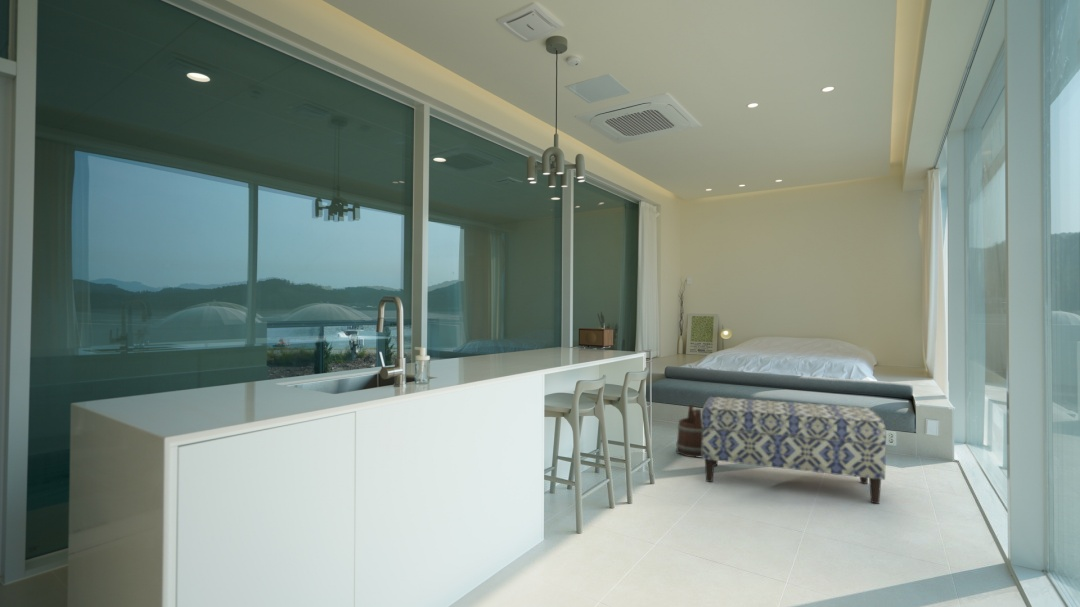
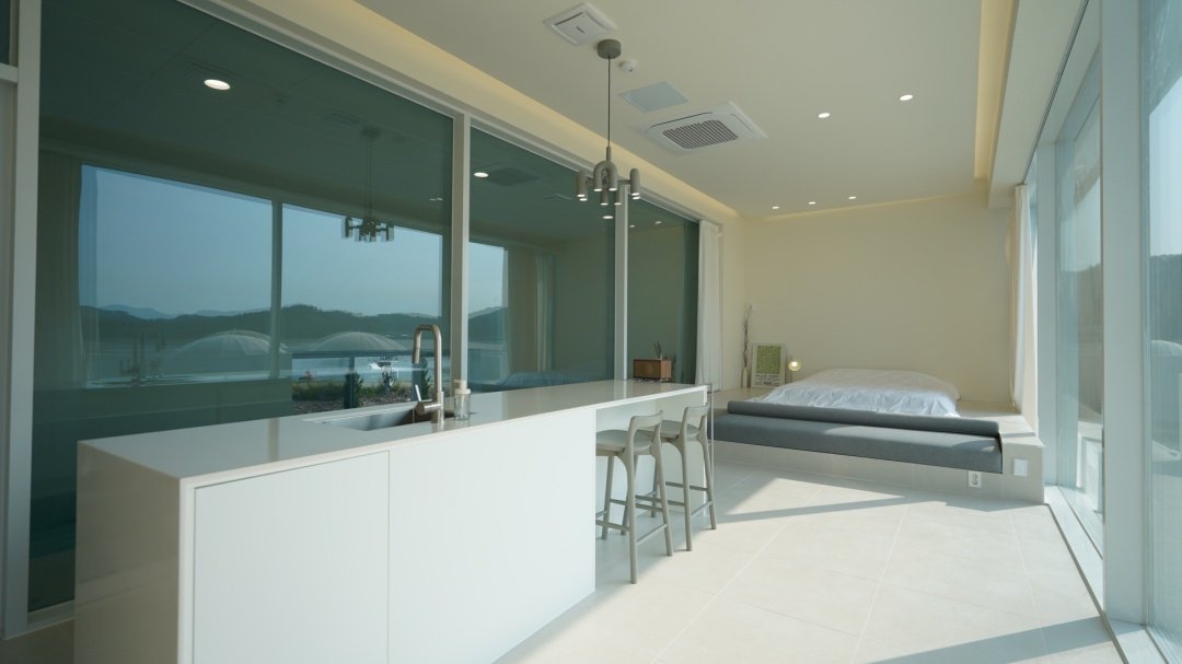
- bucket [675,404,703,458]
- bench [701,396,887,505]
